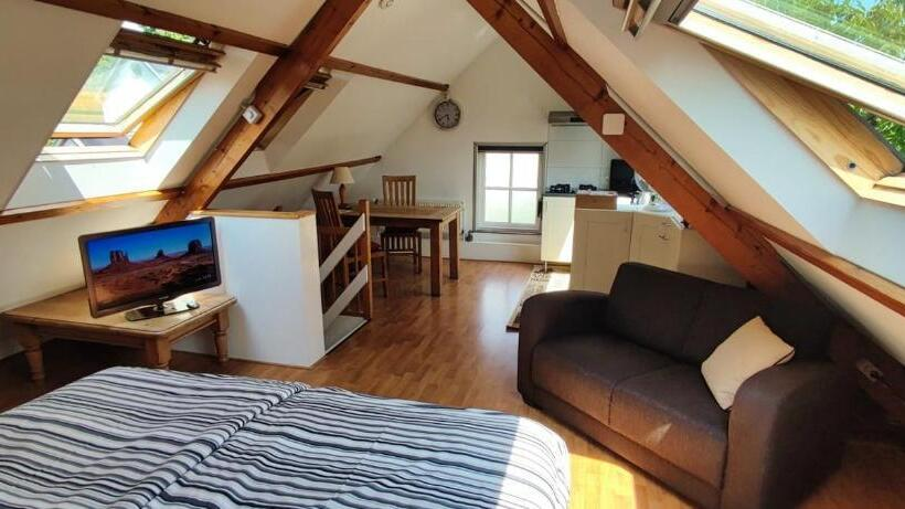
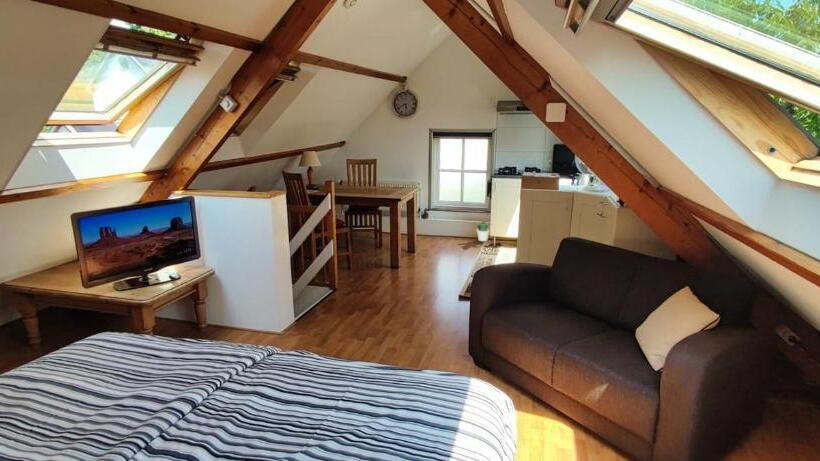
+ potted plant [472,220,491,242]
